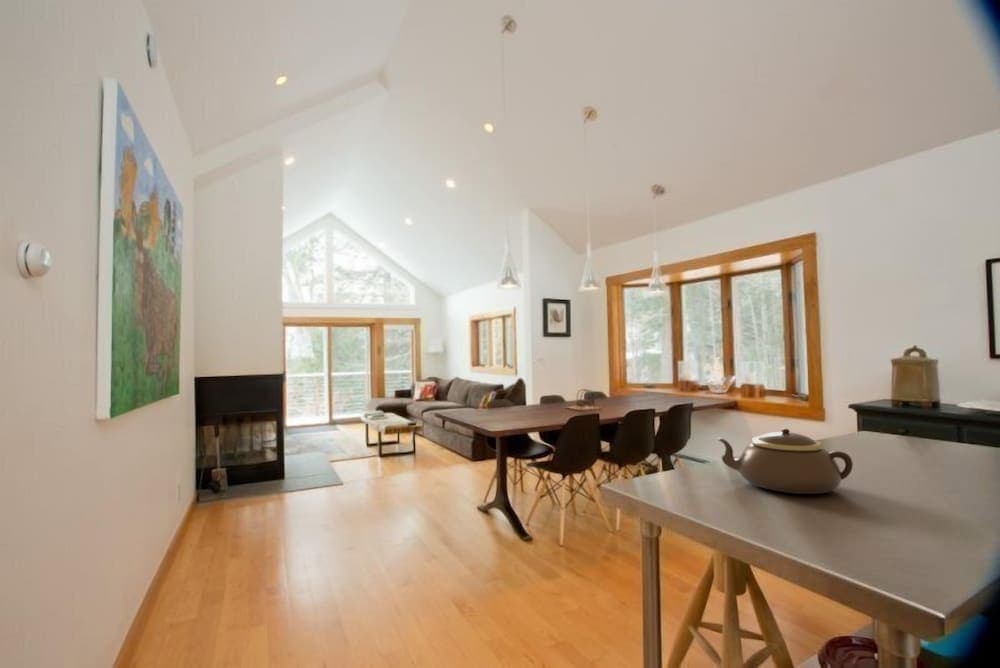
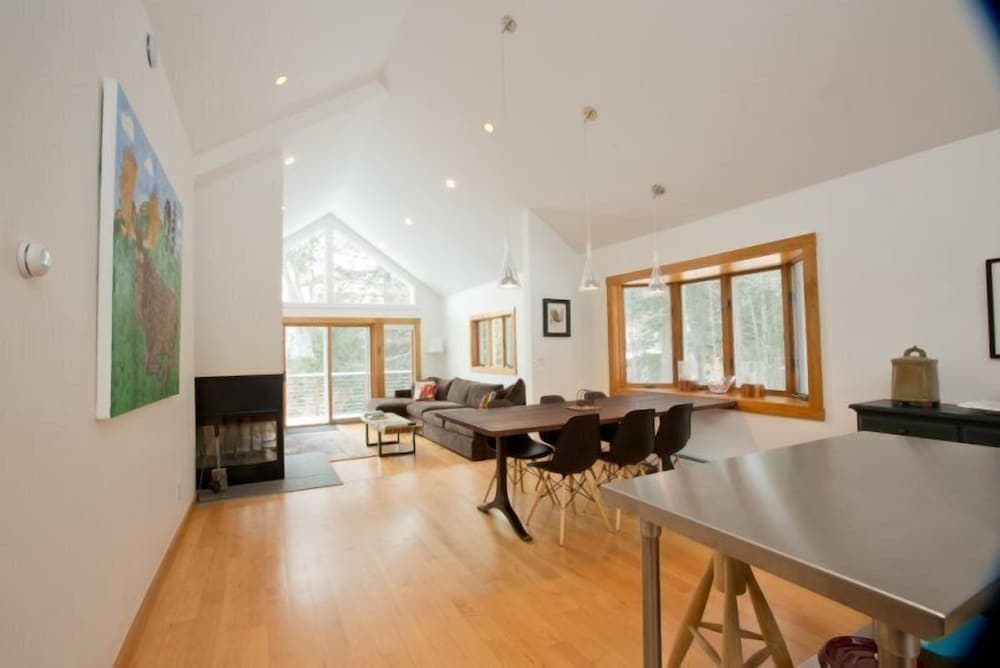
- teapot [717,428,854,495]
